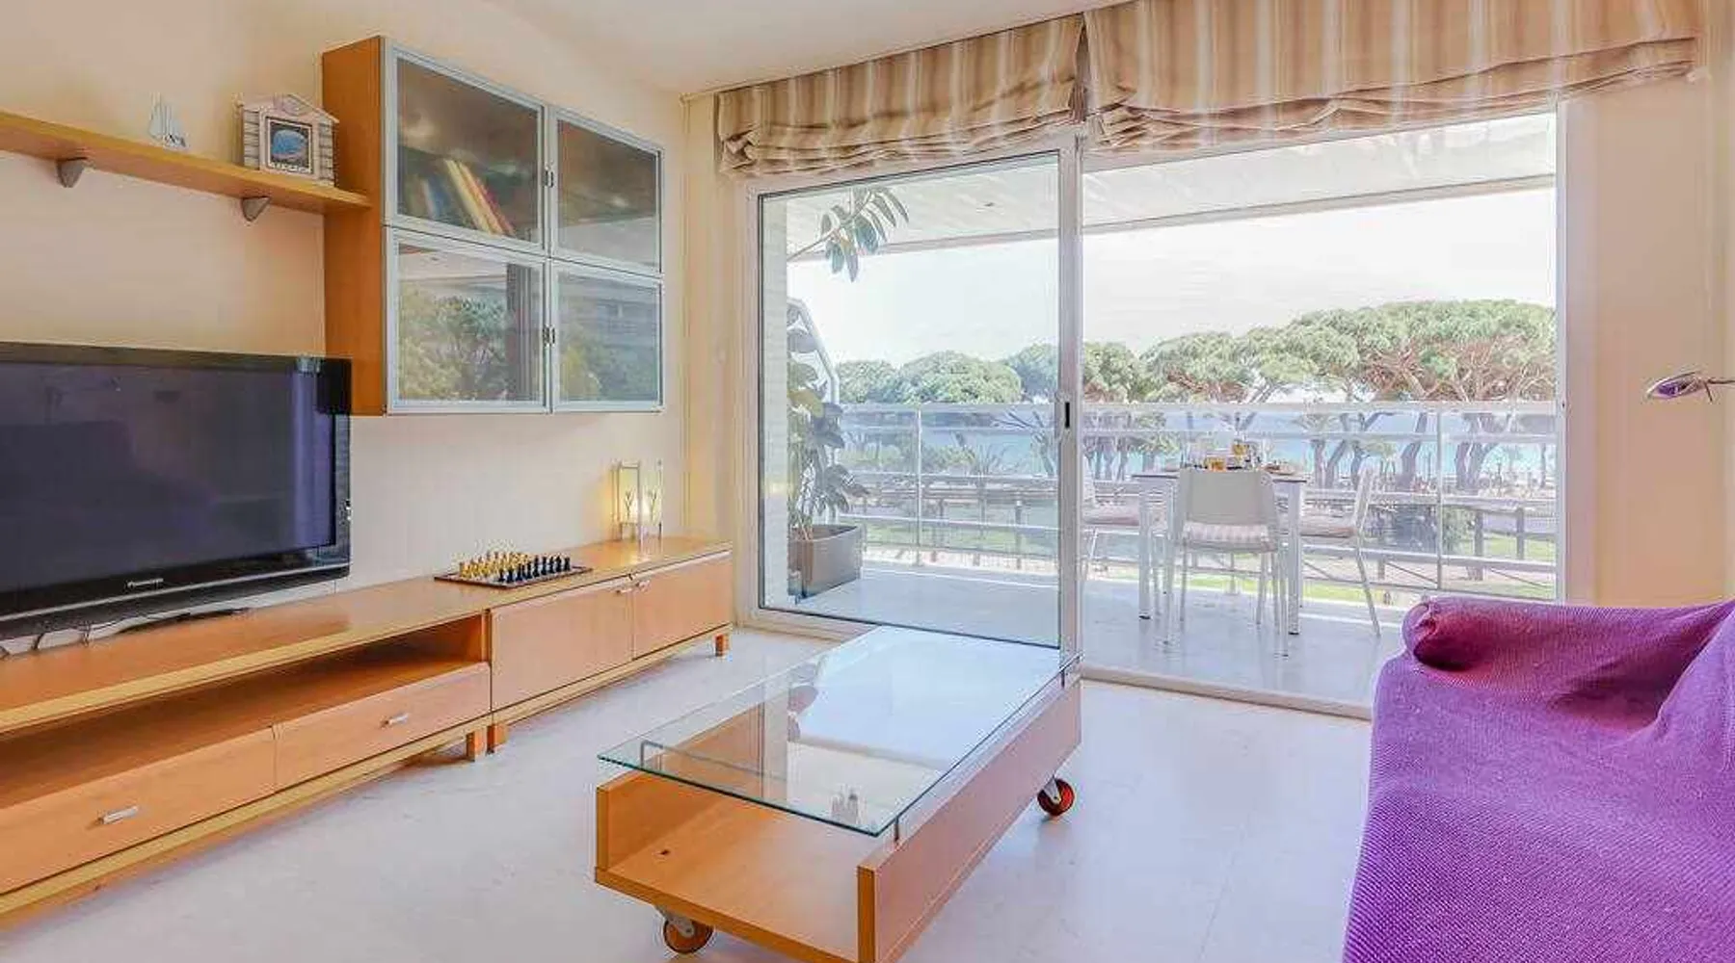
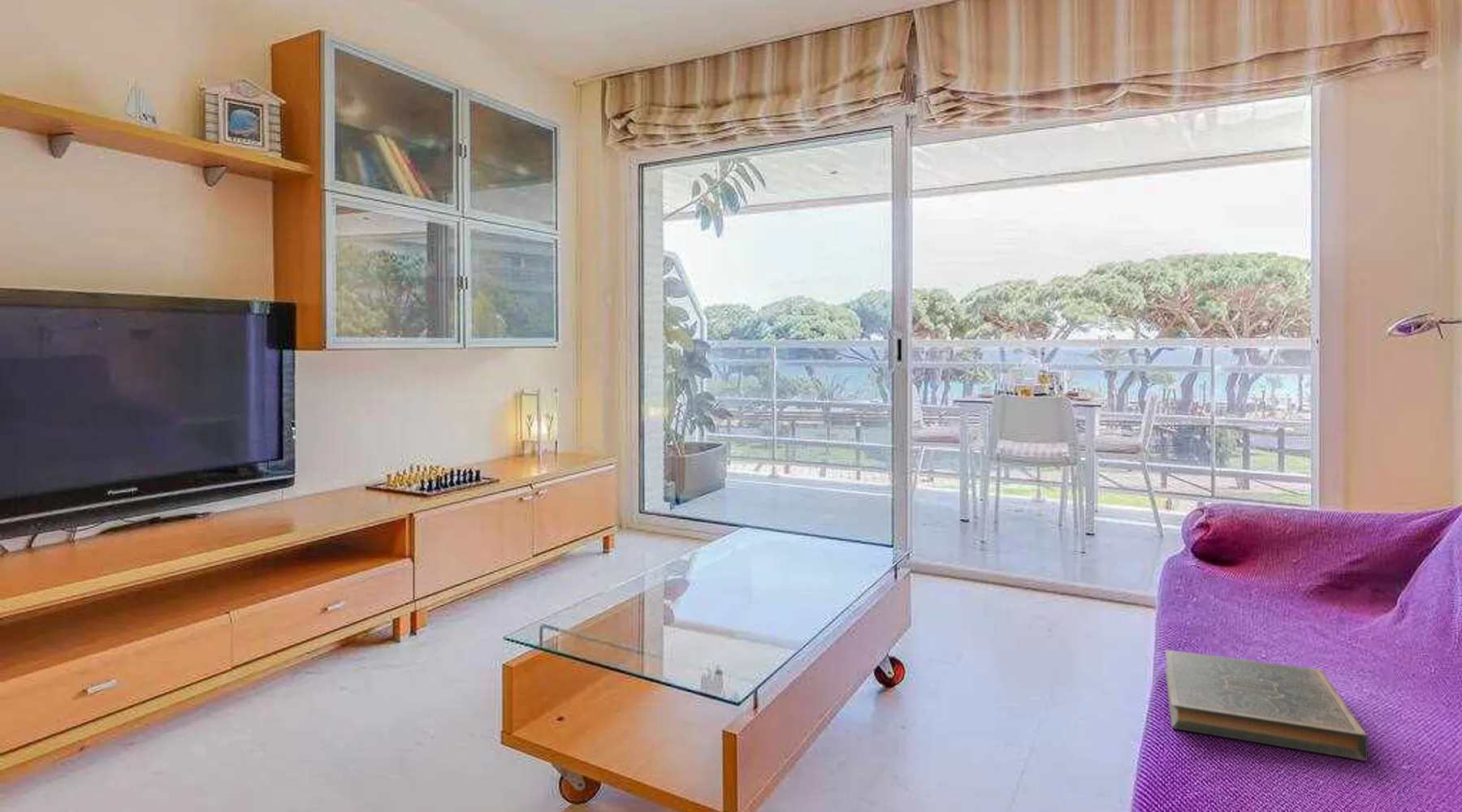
+ book [1165,649,1368,762]
